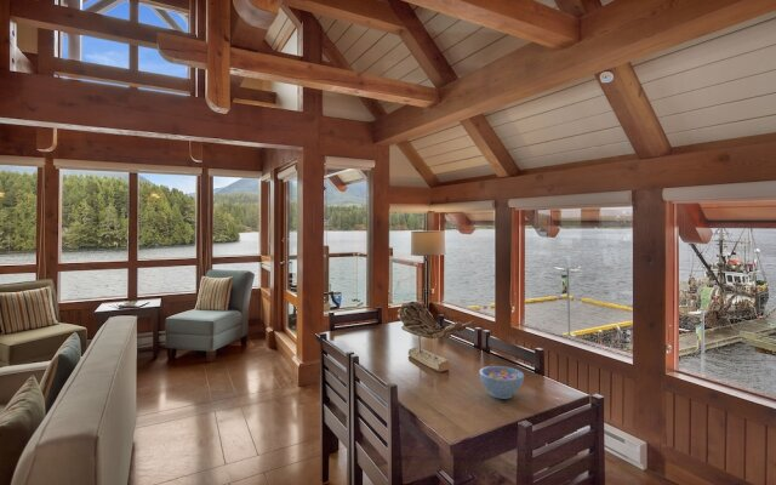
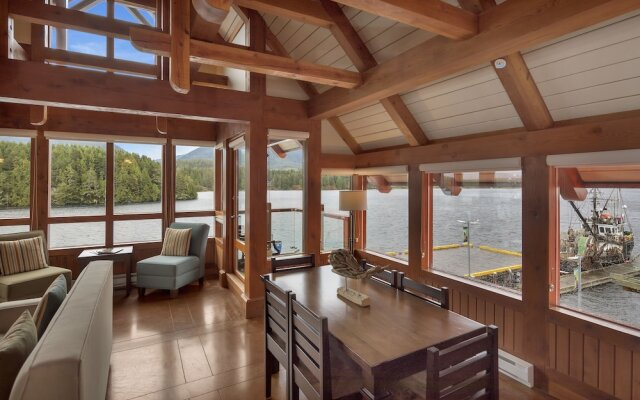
- bowl [478,365,525,400]
